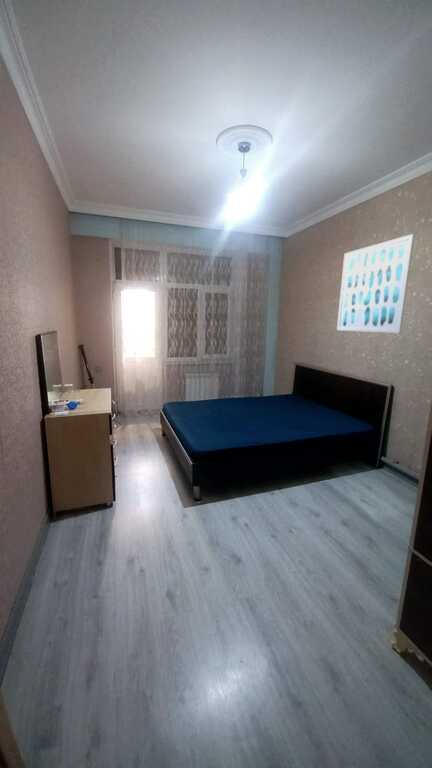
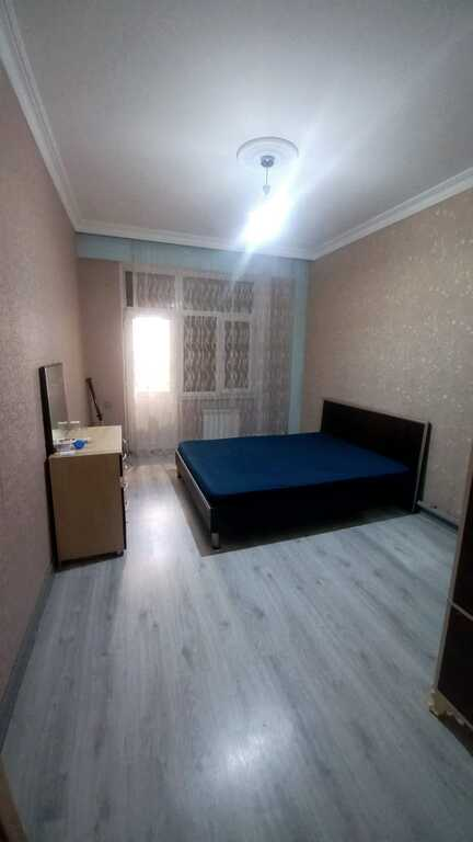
- wall art [336,233,415,334]
